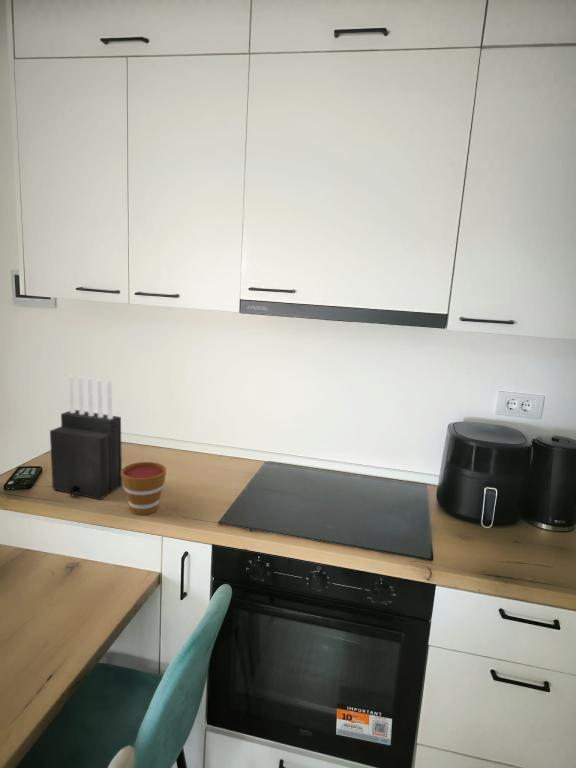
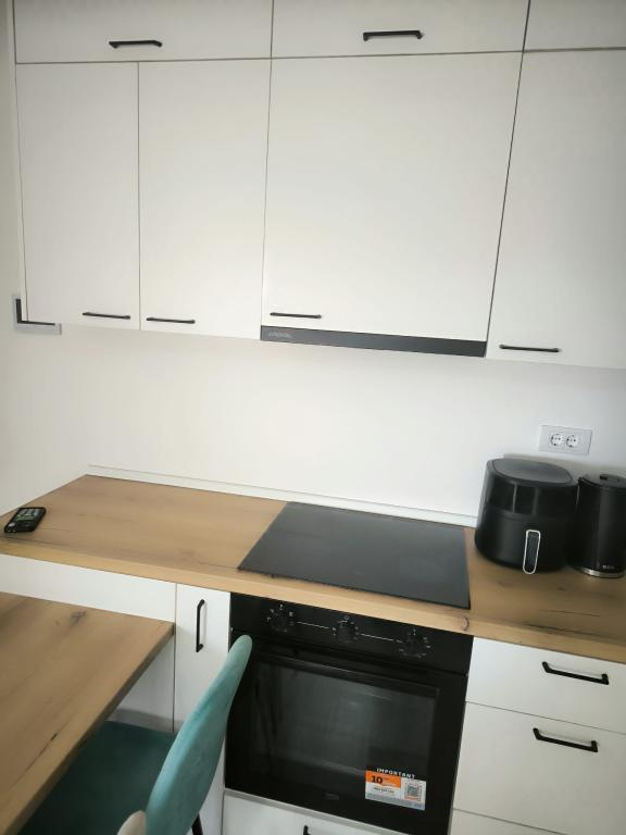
- cup [121,461,167,516]
- knife block [49,375,123,501]
